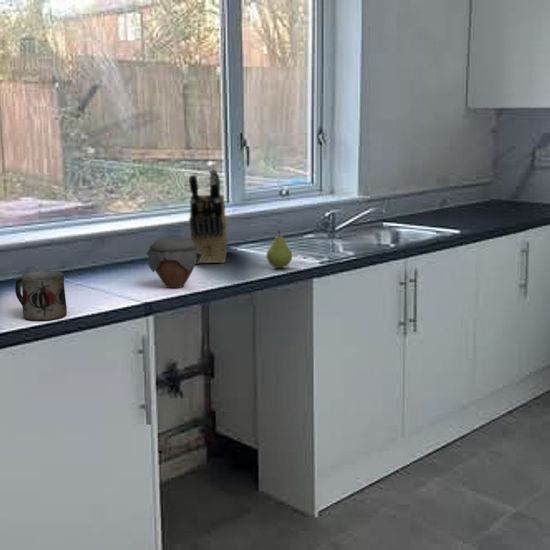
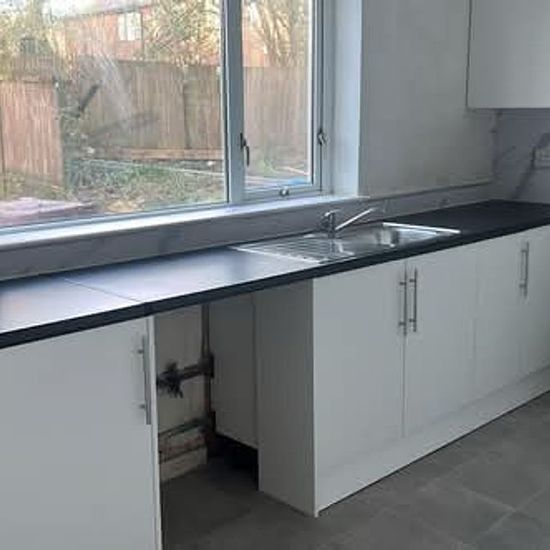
- knife block [188,168,228,265]
- jar [146,236,202,289]
- mug [14,269,68,322]
- fruit [266,229,293,269]
